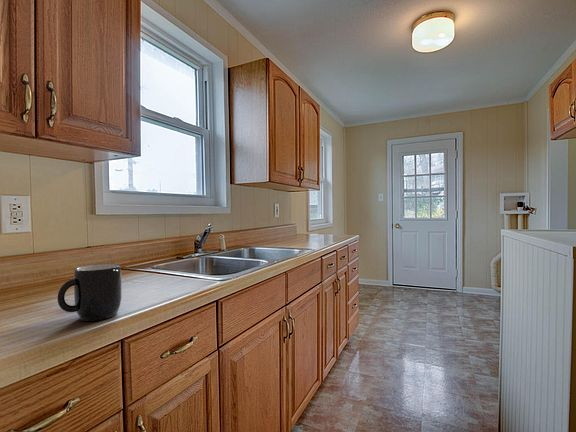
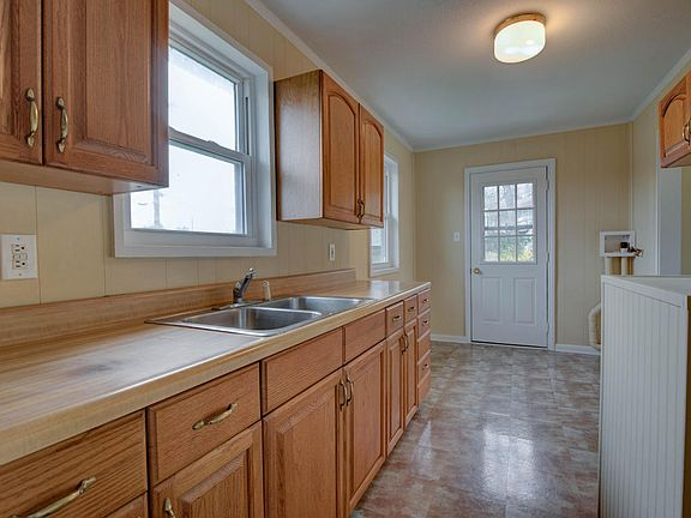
- mug [56,263,123,322]
